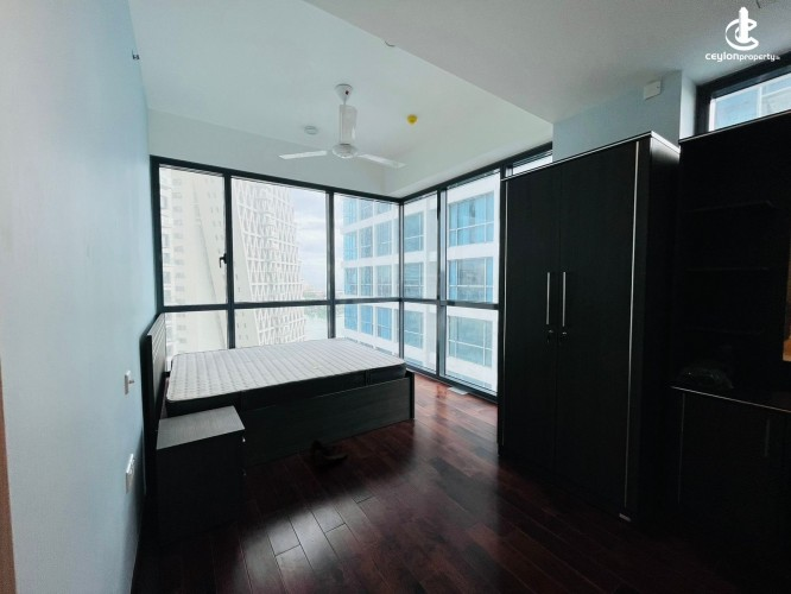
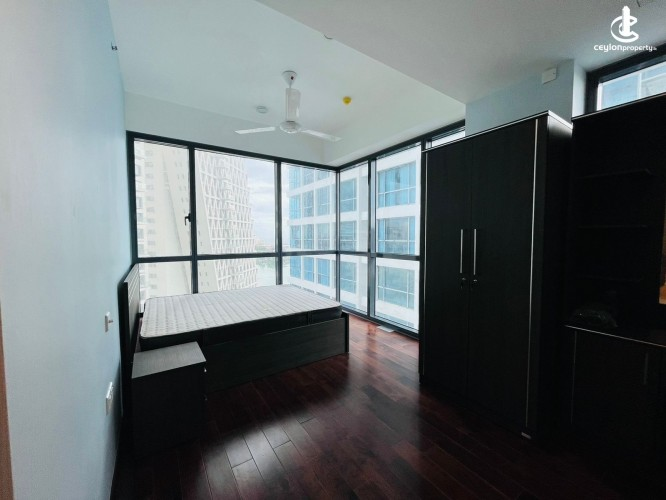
- shoes [309,437,349,468]
